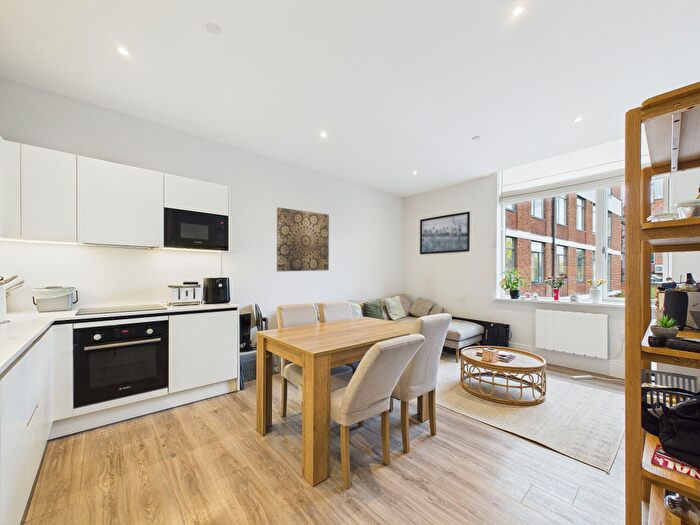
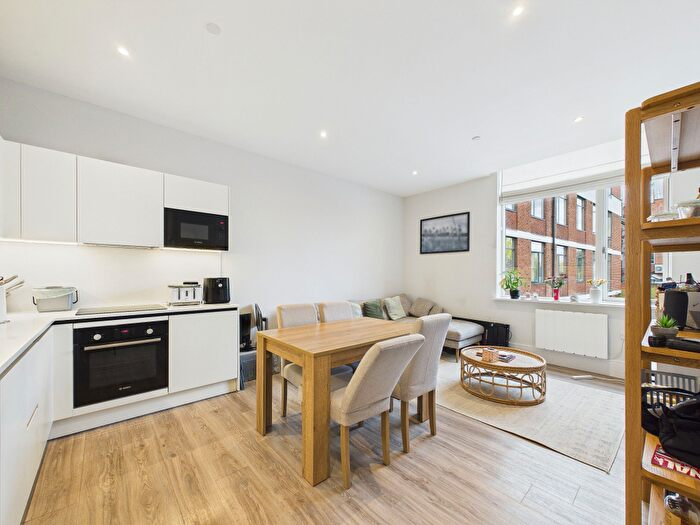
- wall art [276,206,330,272]
